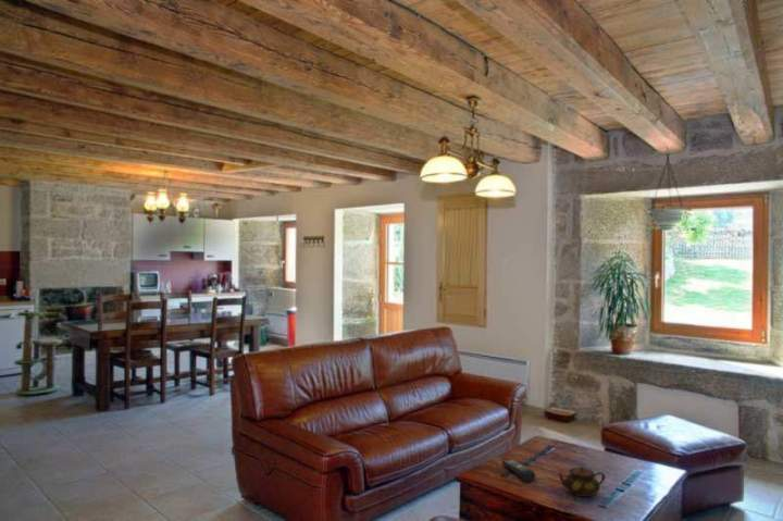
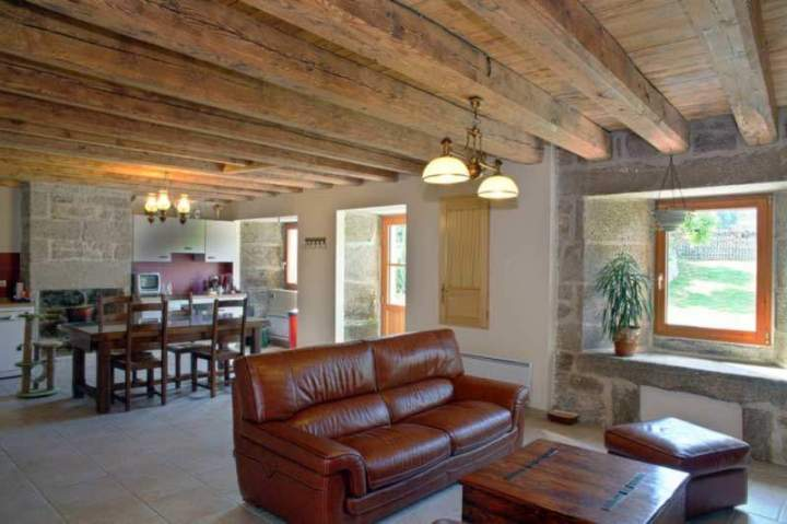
- remote control [501,458,536,483]
- teapot [557,464,607,498]
